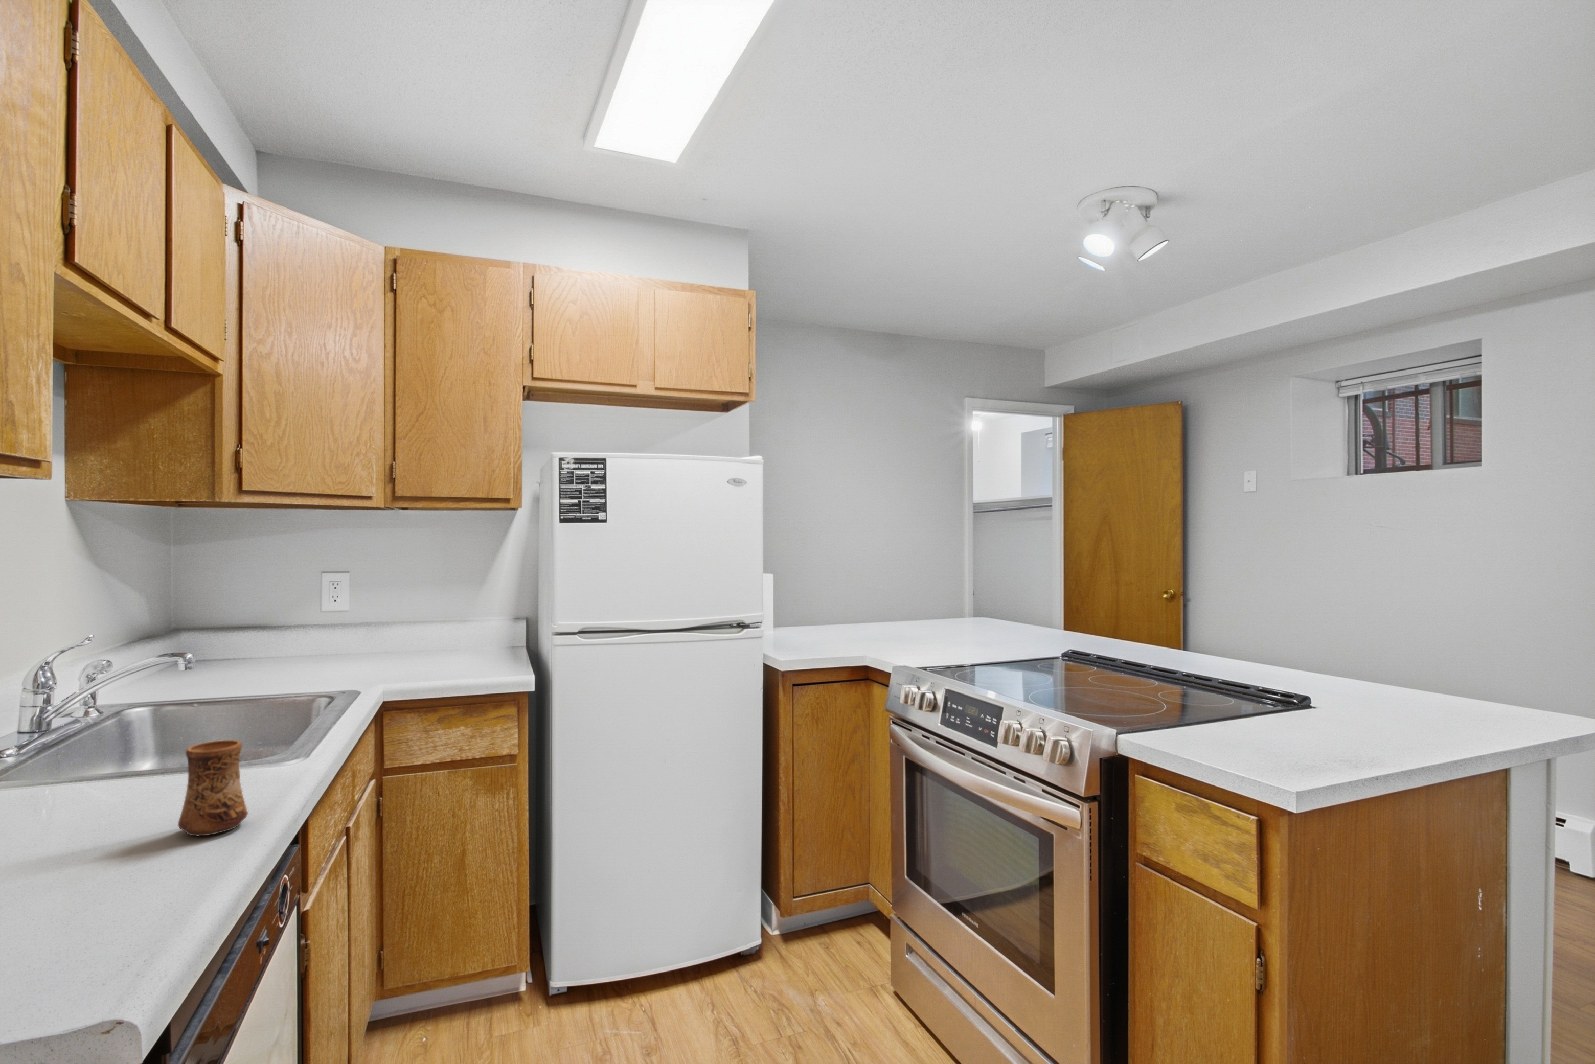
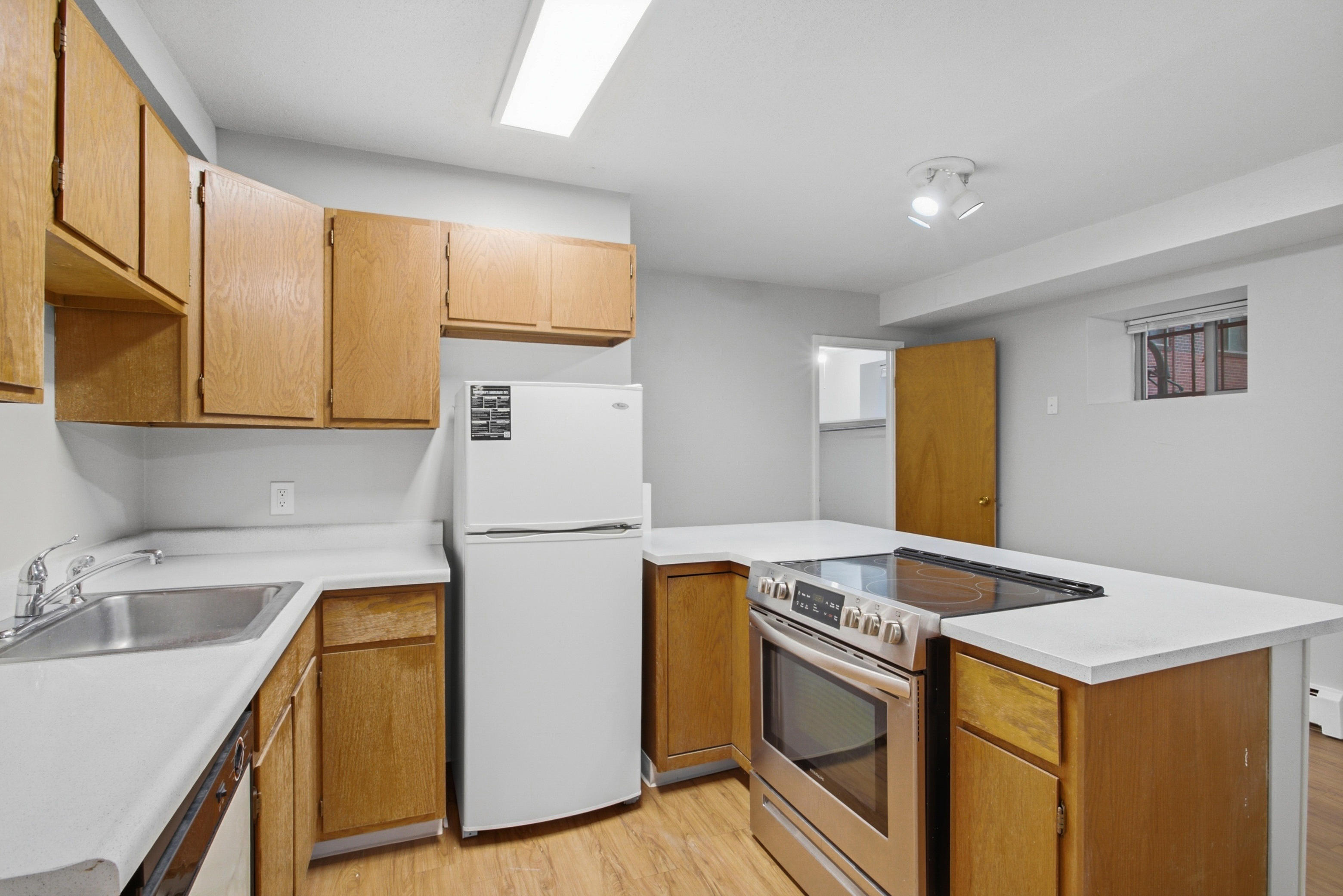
- cup [177,740,248,836]
